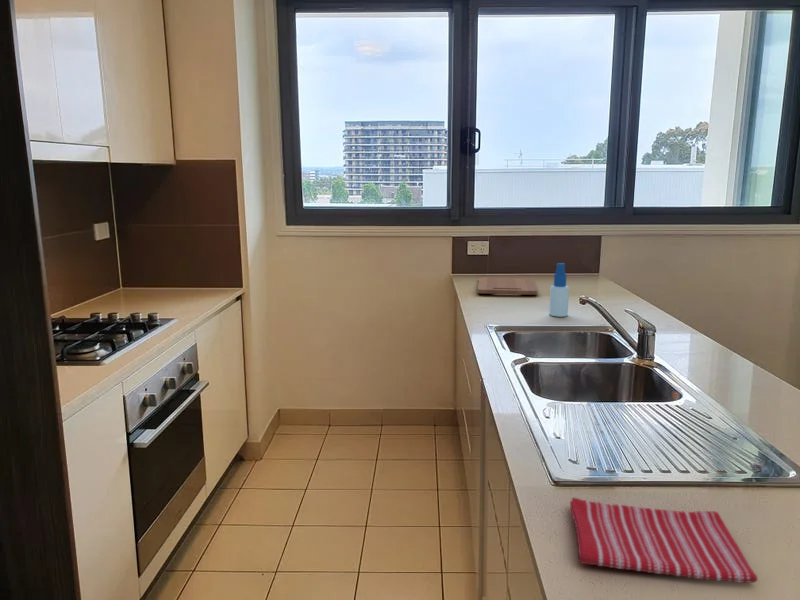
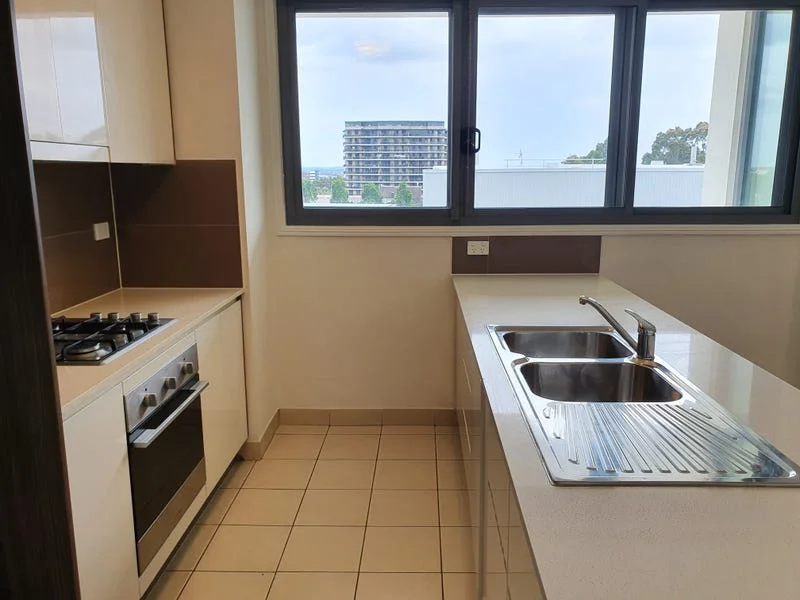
- dish towel [569,497,759,584]
- cutting board [476,277,539,296]
- spray bottle [548,262,570,318]
